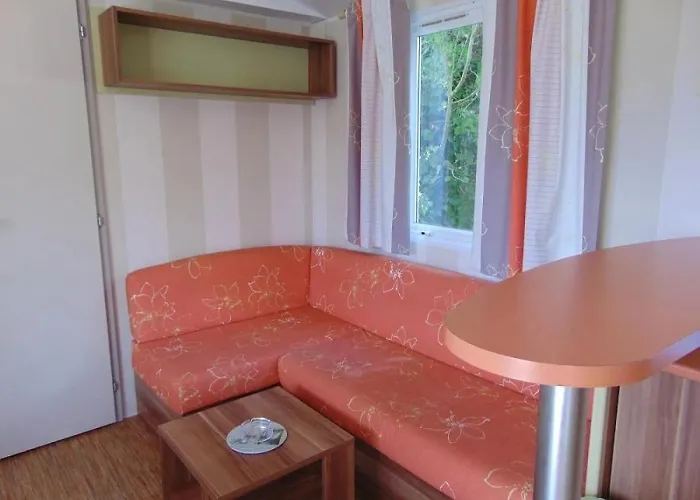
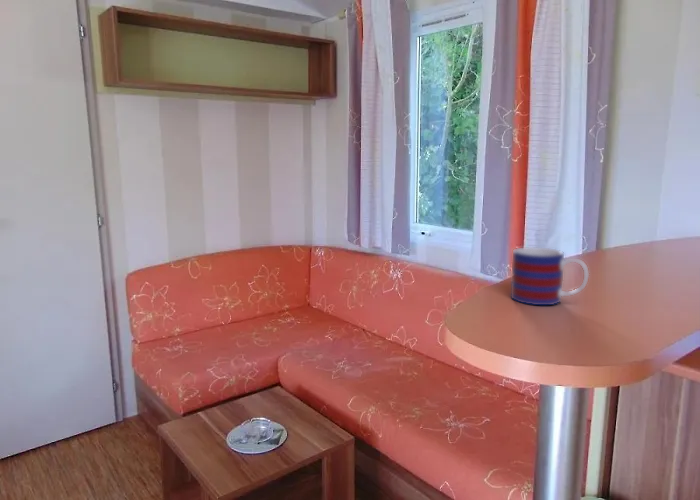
+ mug [510,246,590,306]
